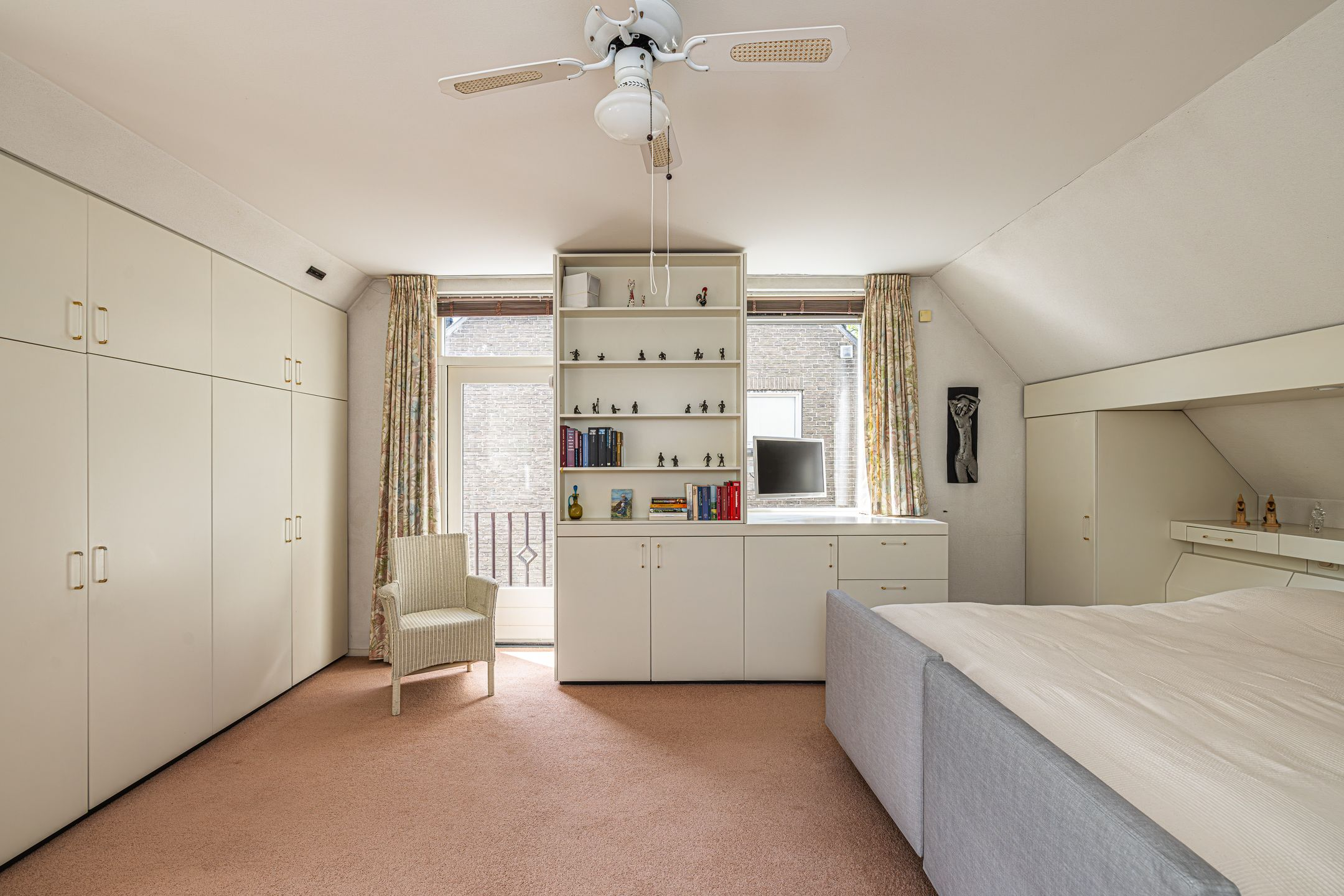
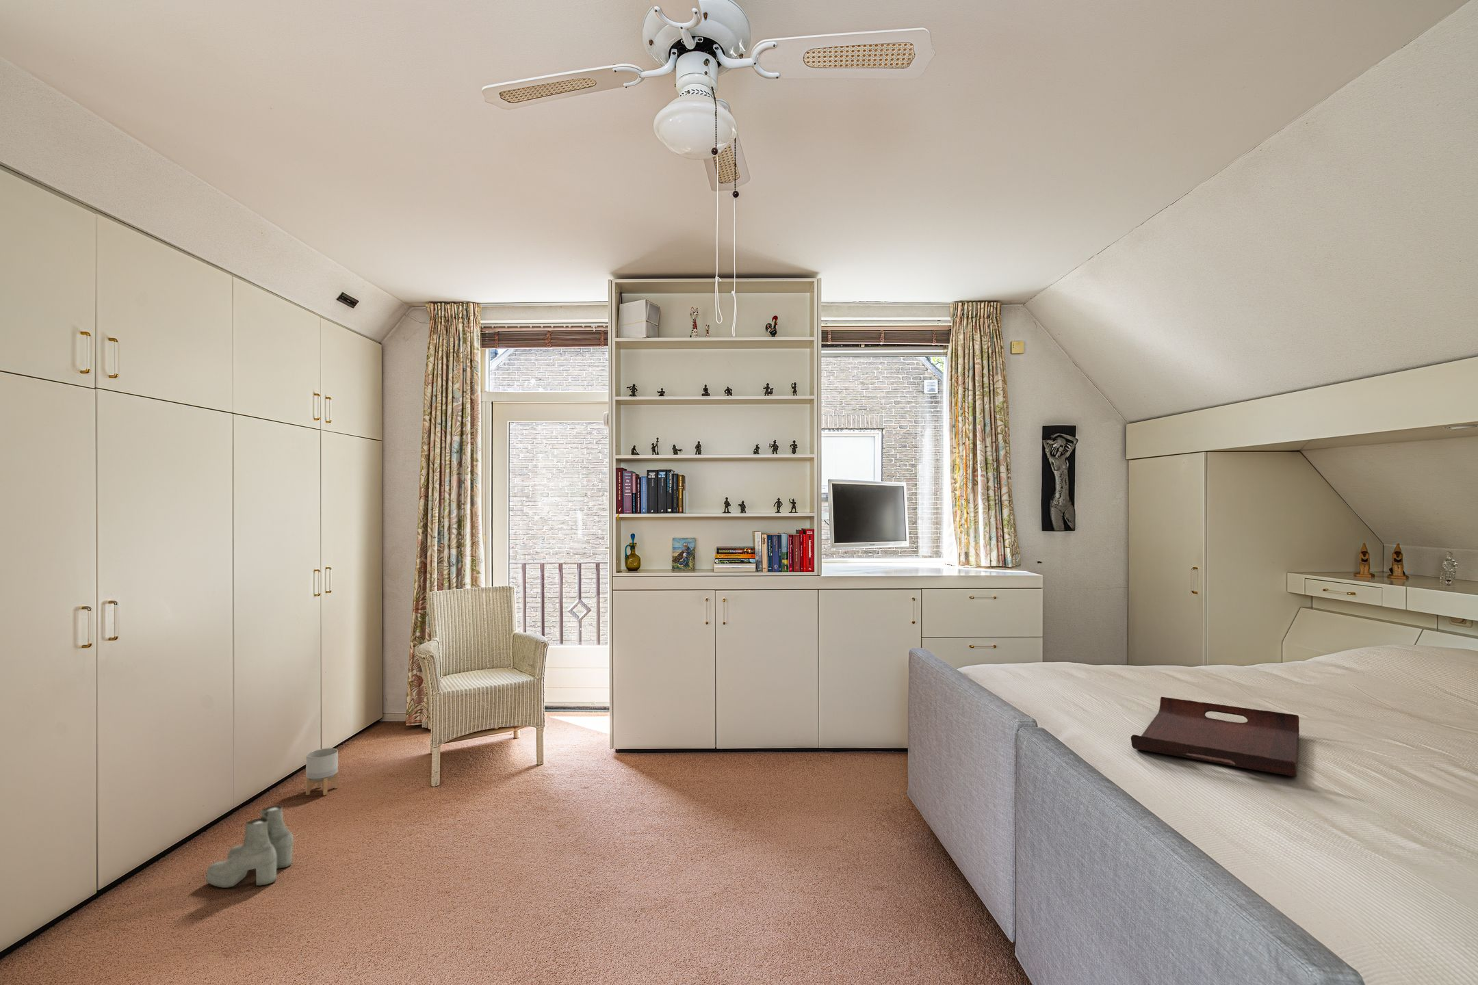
+ serving tray [1130,696,1300,777]
+ boots [206,805,295,888]
+ planter [306,748,339,796]
